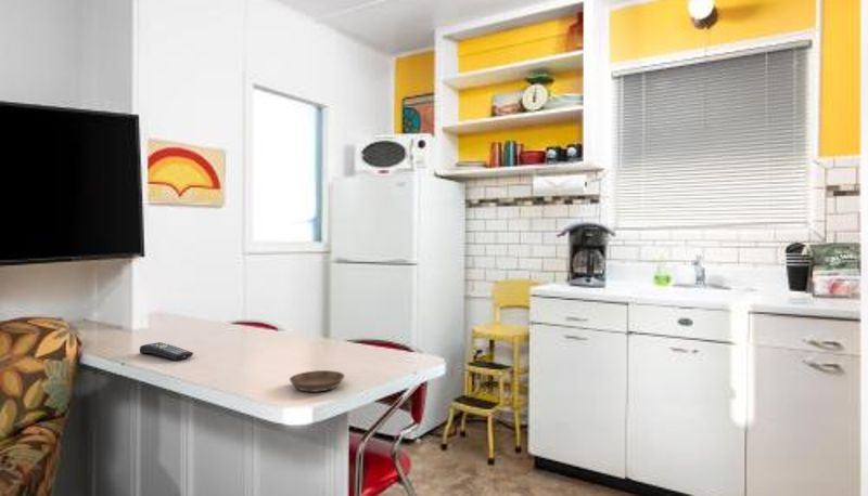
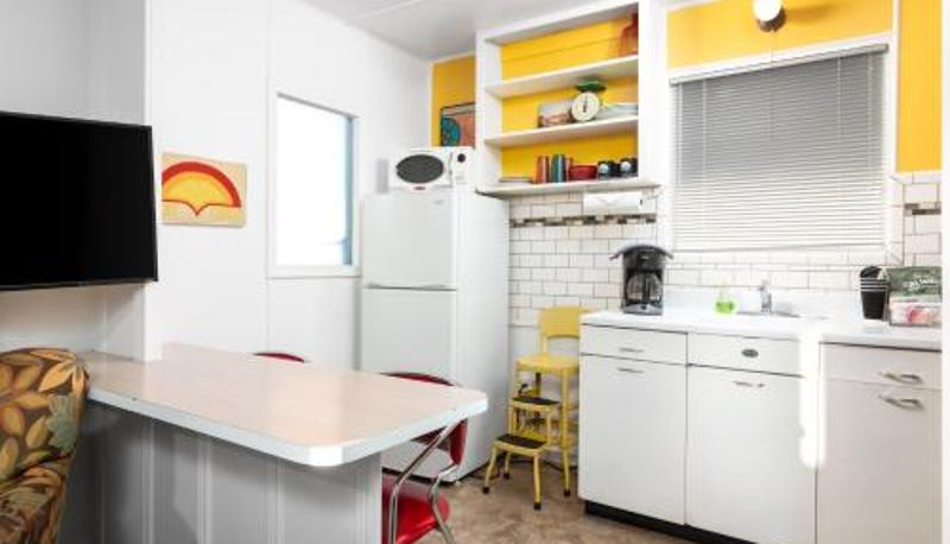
- remote control [139,341,194,362]
- saucer [289,369,346,393]
